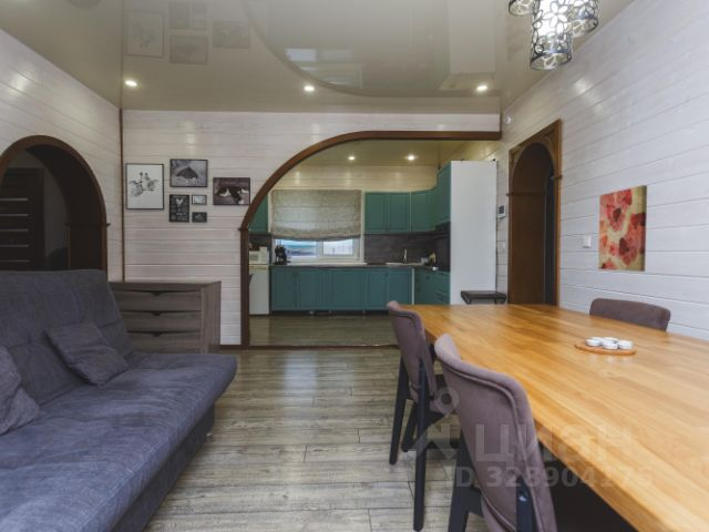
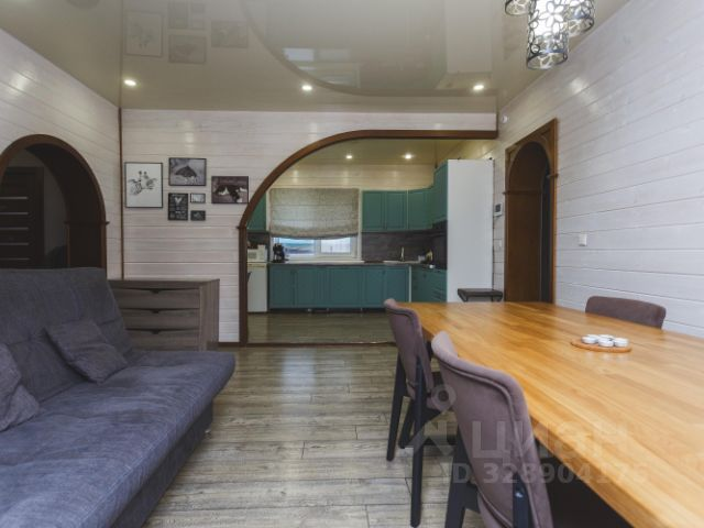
- wall art [597,184,648,273]
